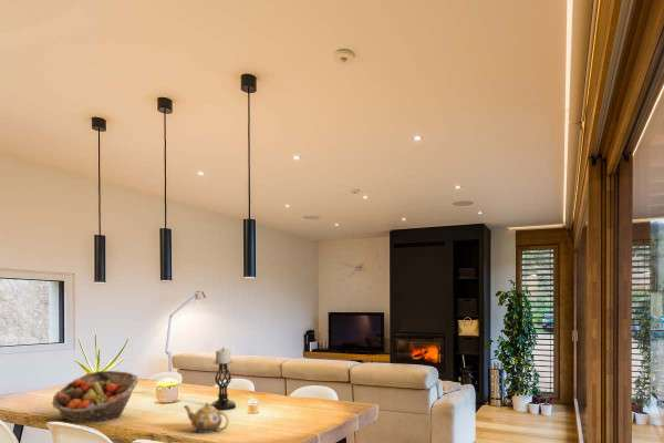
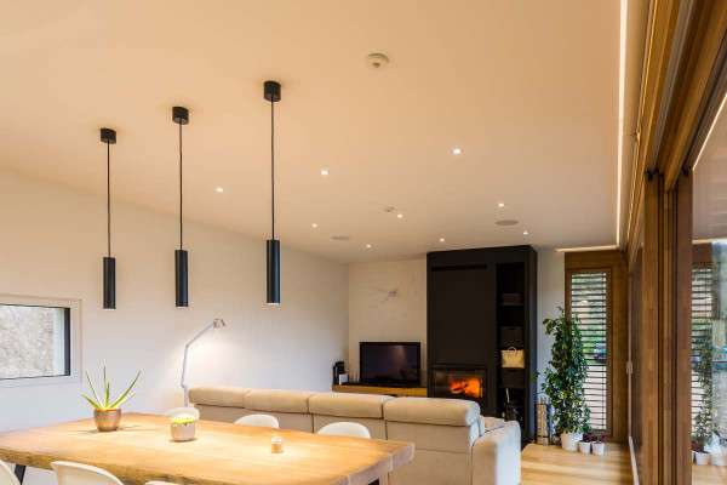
- candle holder [209,347,237,412]
- teapot [184,401,230,434]
- fruit basket [51,370,139,424]
